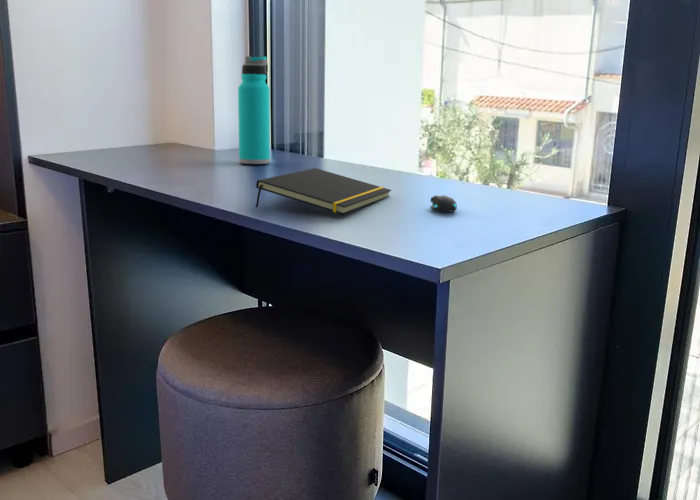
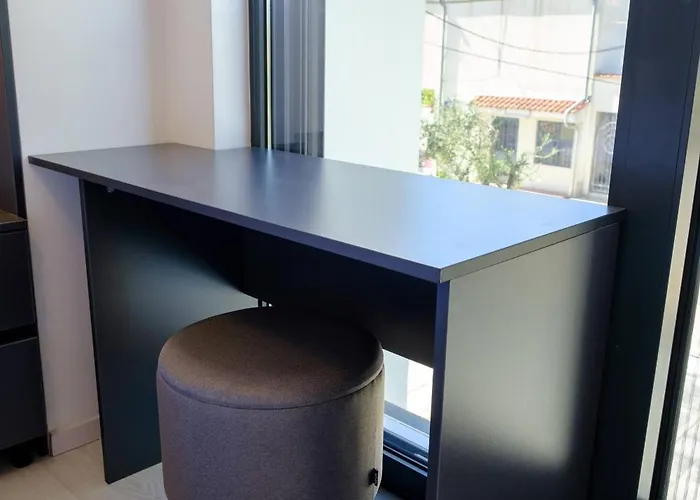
- mouse [429,195,458,213]
- notepad [255,167,392,215]
- water bottle [237,55,271,165]
